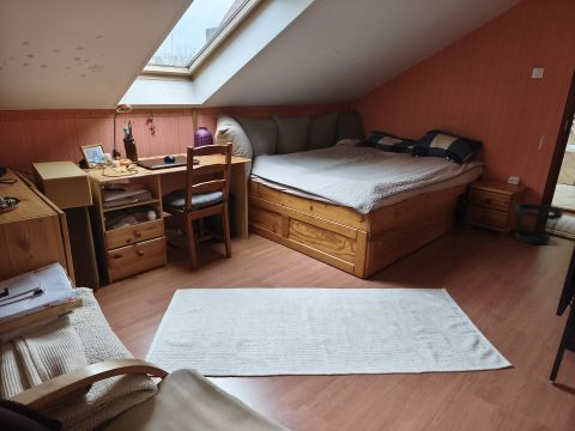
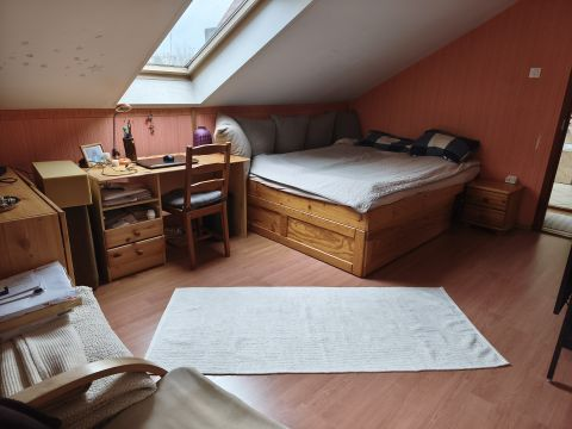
- wastebasket [514,202,565,245]
